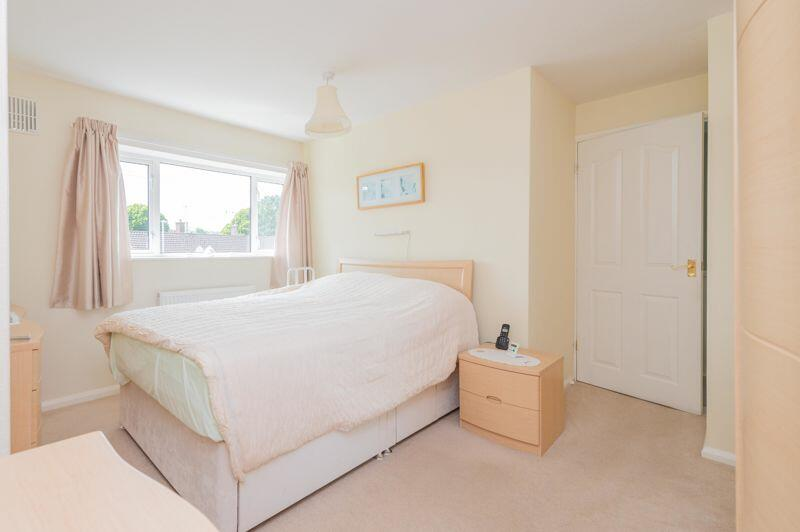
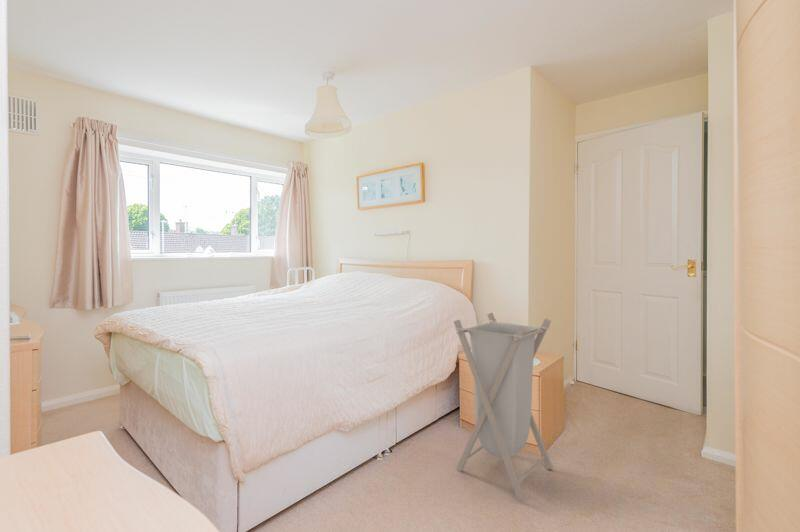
+ laundry hamper [453,312,554,501]
